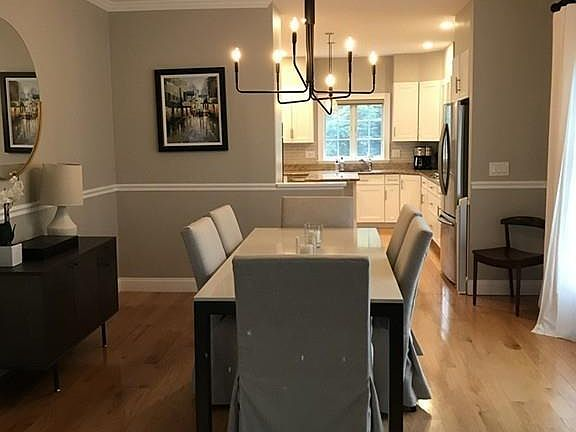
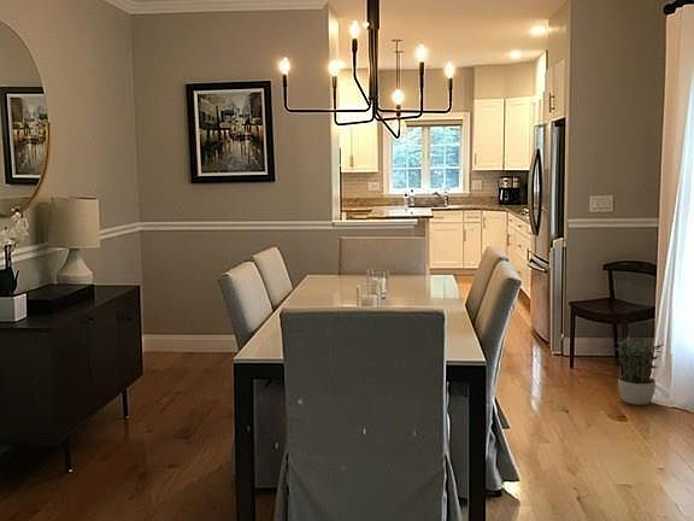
+ potted plant [614,334,664,406]
